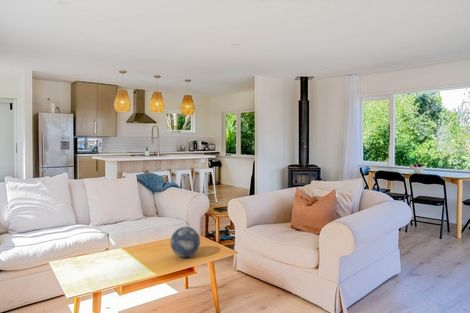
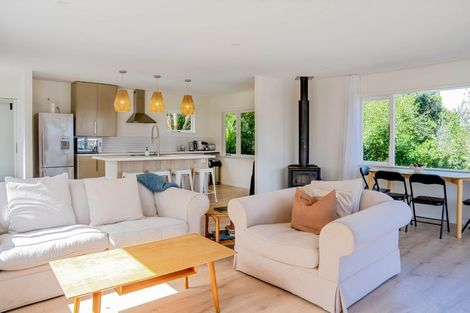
- decorative ball [169,226,201,258]
